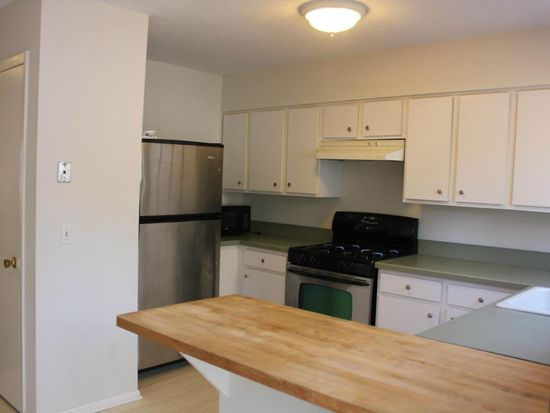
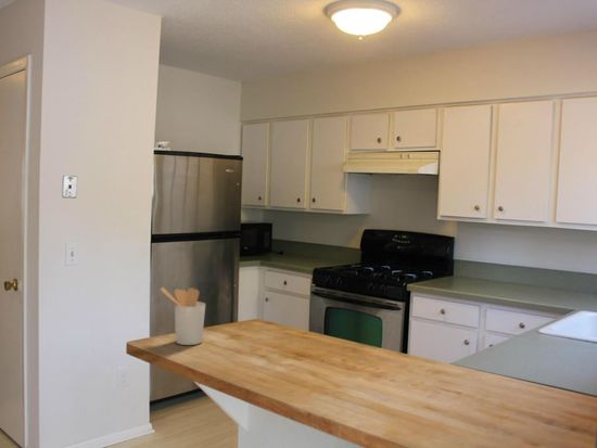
+ utensil holder [160,286,206,346]
